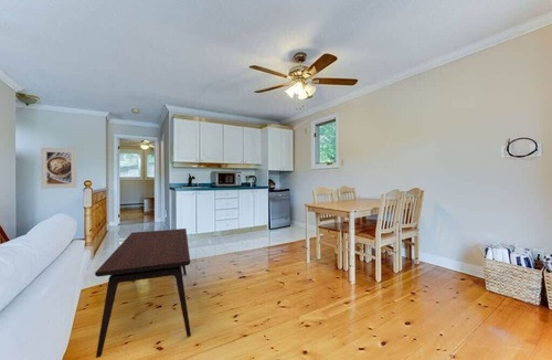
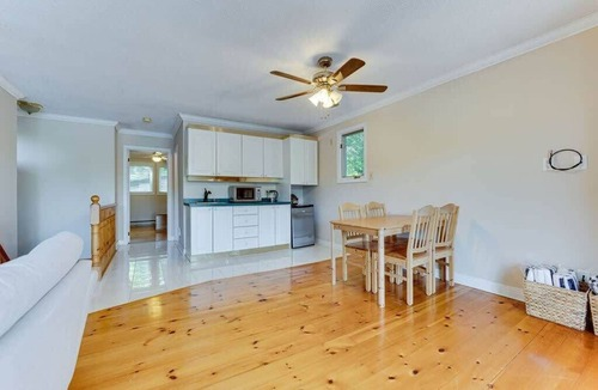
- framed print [40,146,78,190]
- coffee table [94,227,192,359]
